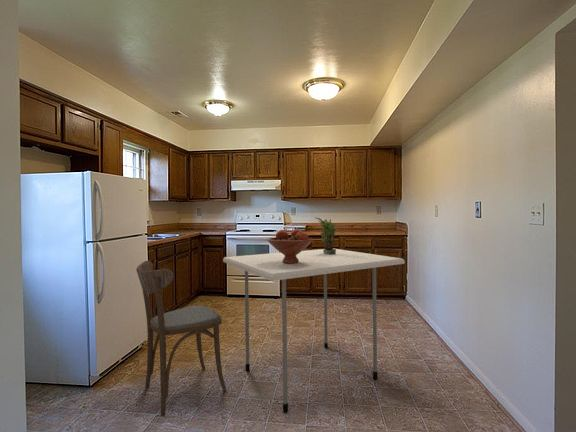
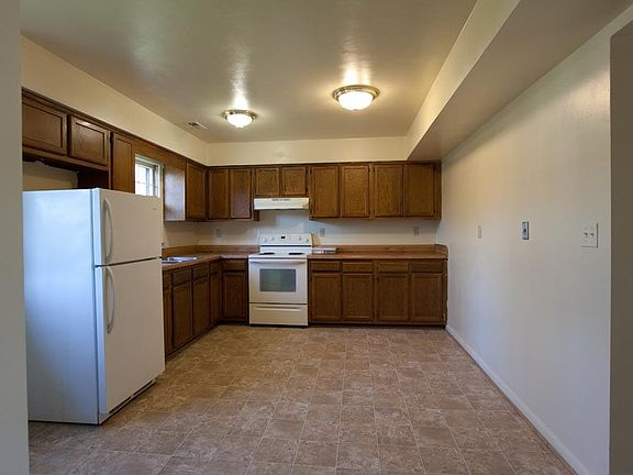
- dining table [222,248,406,414]
- dining chair [136,260,228,417]
- potted plant [314,216,339,255]
- fruit bowl [267,228,314,264]
